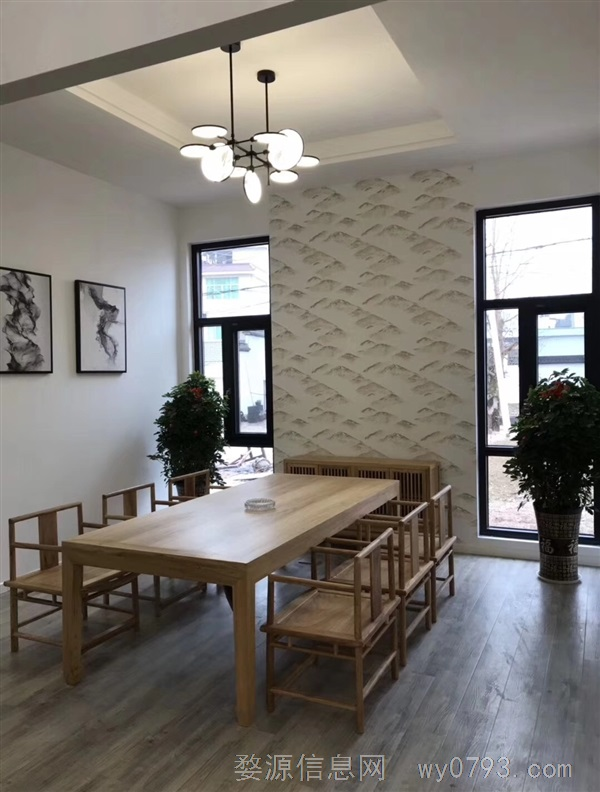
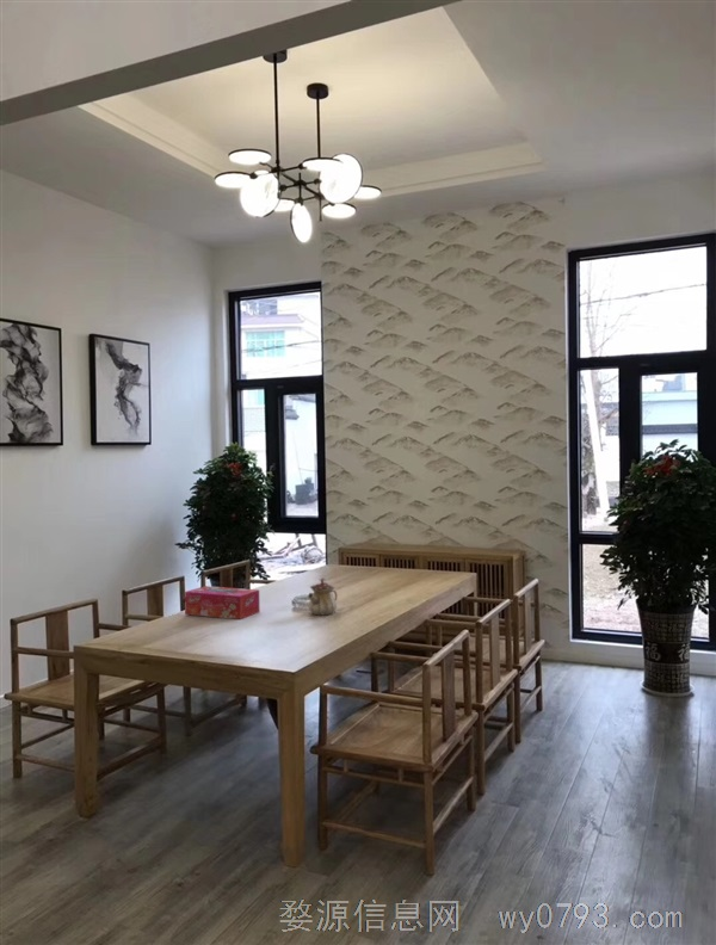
+ teapot [307,578,339,617]
+ tissue box [184,585,261,620]
